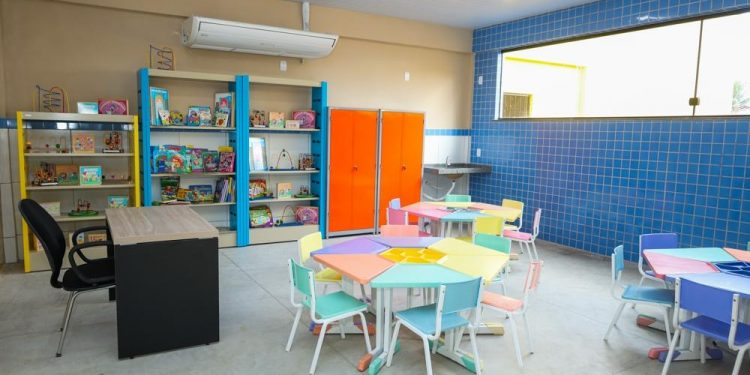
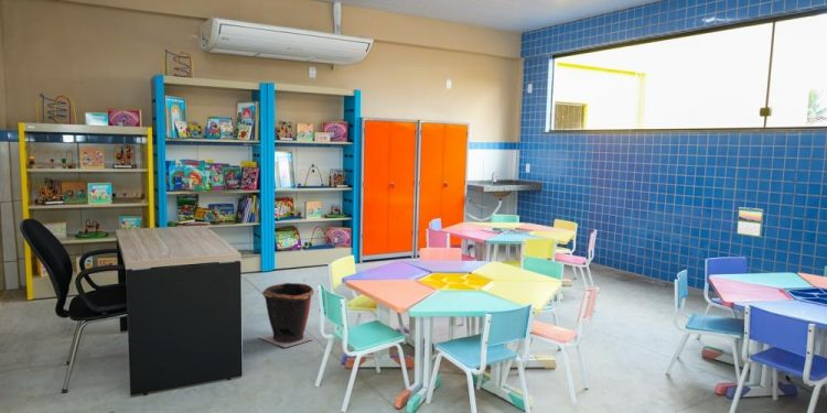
+ calendar [735,206,764,239]
+ waste bin [257,279,315,348]
